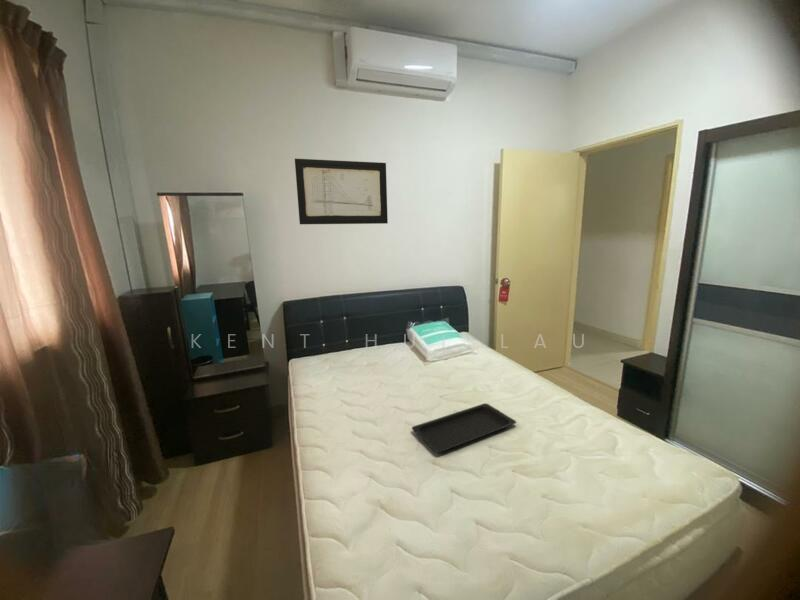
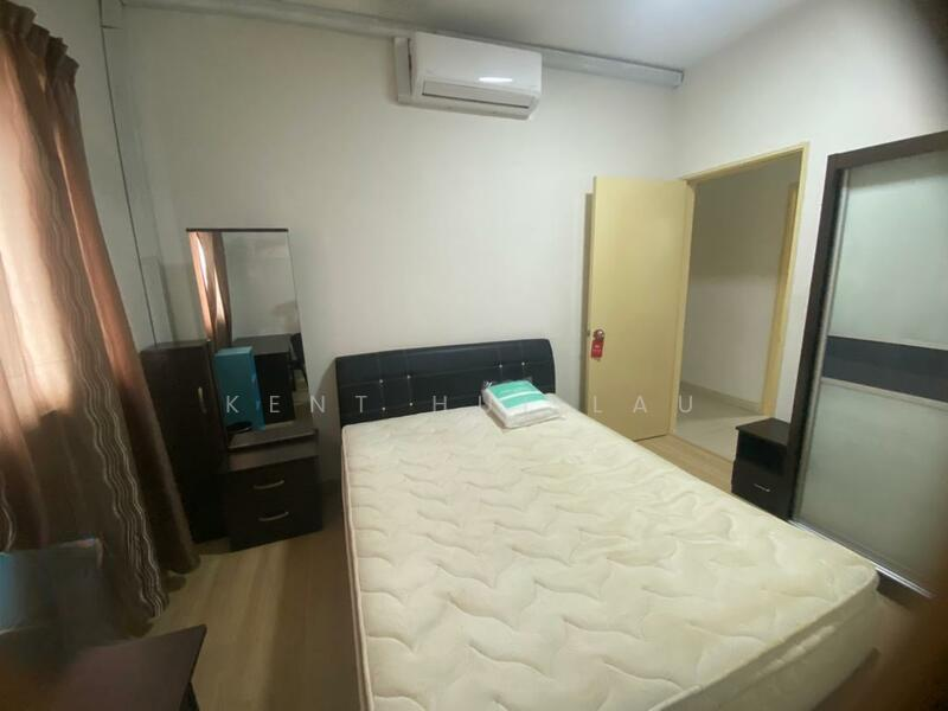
- wall art [294,158,389,225]
- serving tray [411,402,517,453]
